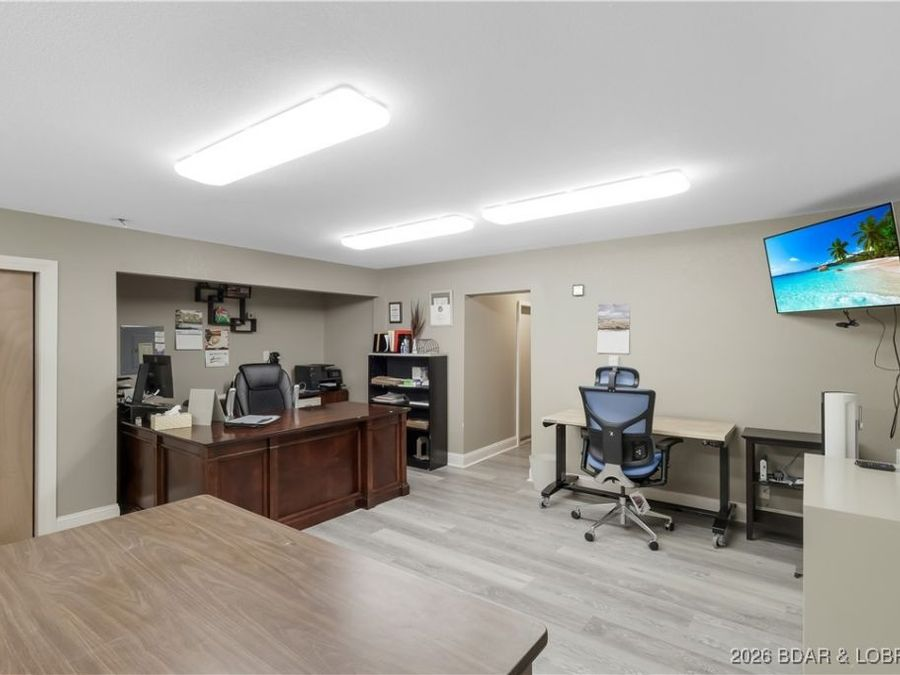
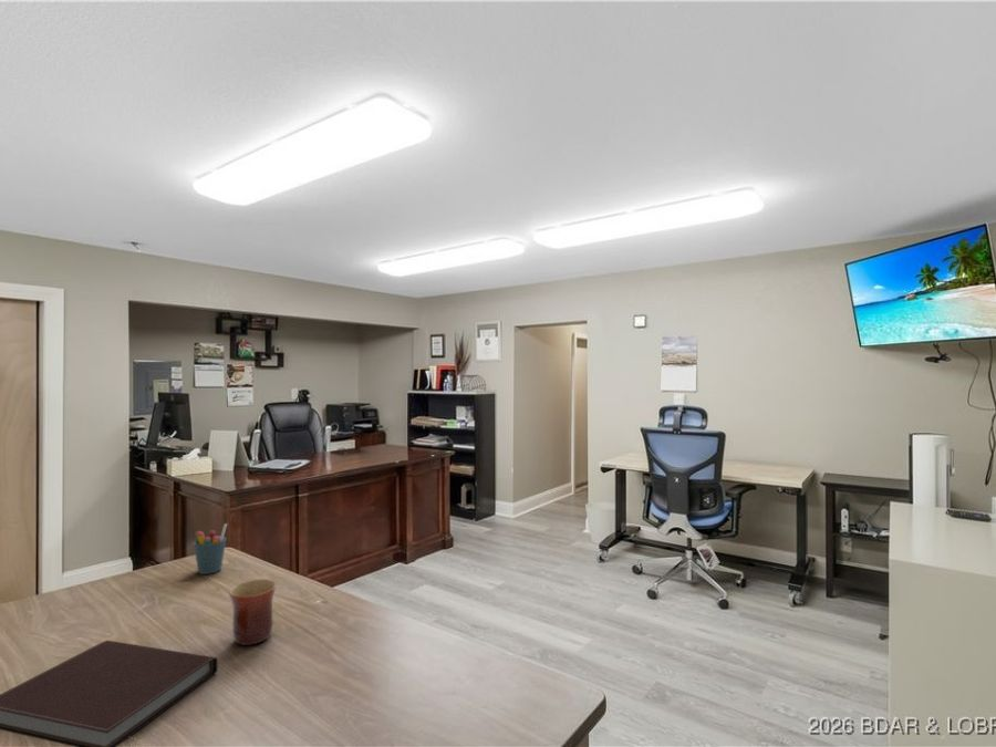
+ pen holder [193,522,228,575]
+ notebook [0,640,219,747]
+ mug [228,578,278,646]
